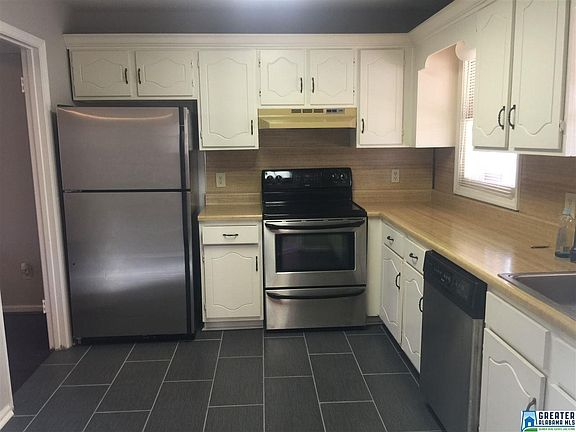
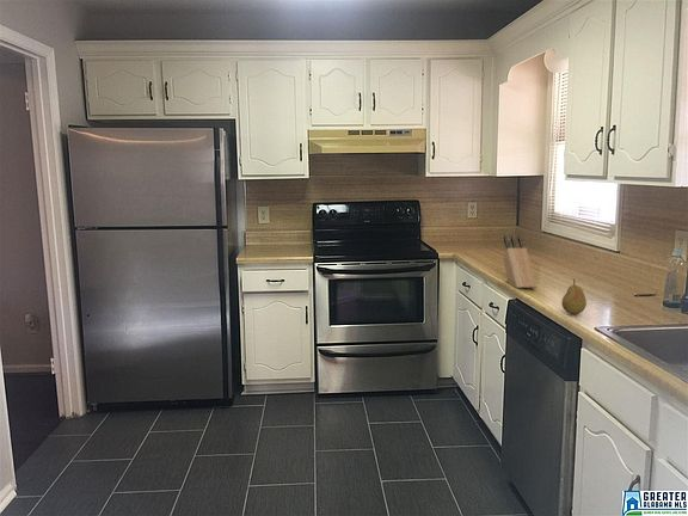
+ fruit [560,278,588,317]
+ knife block [502,234,538,289]
